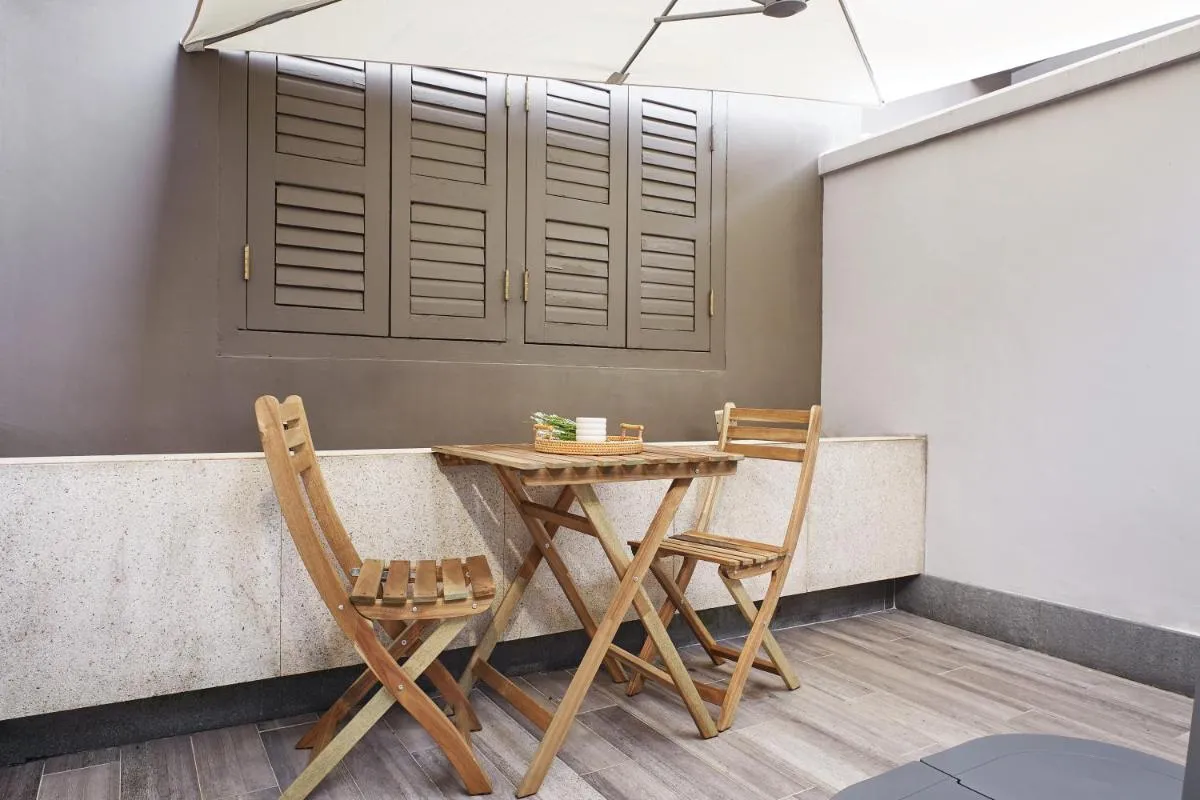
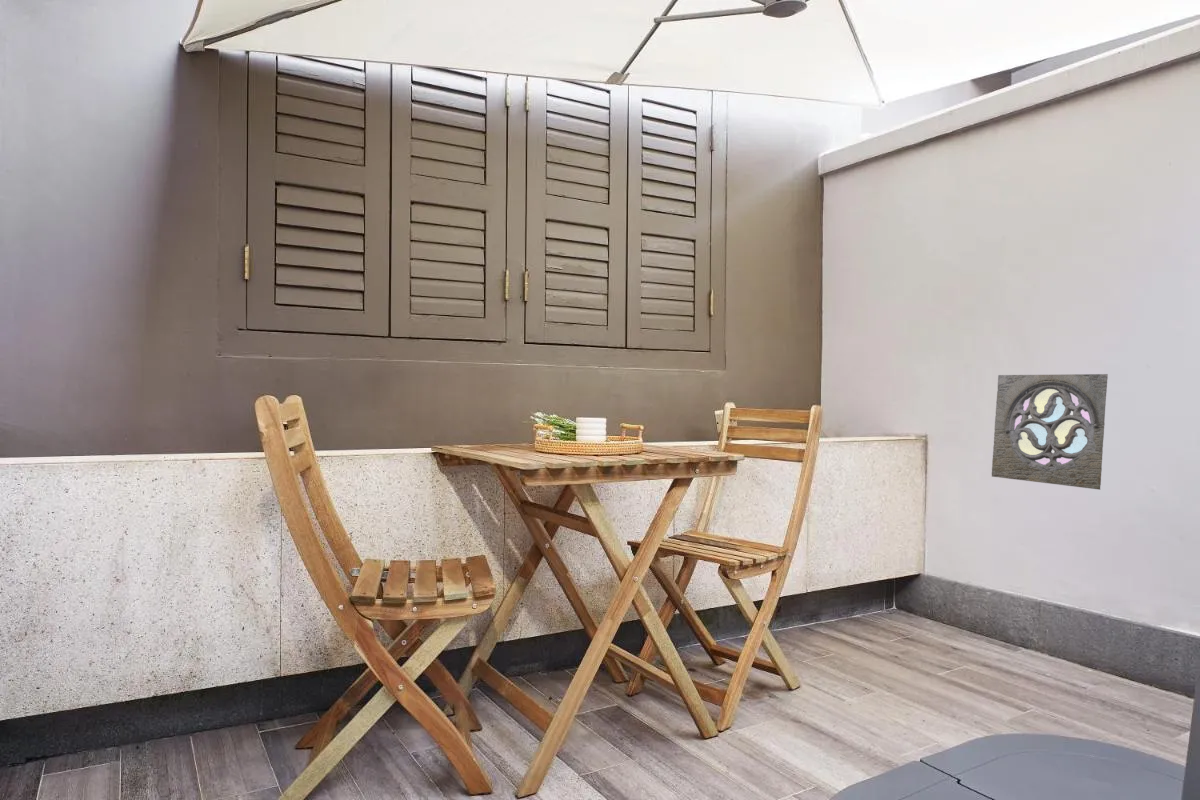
+ wall ornament [991,373,1109,490]
